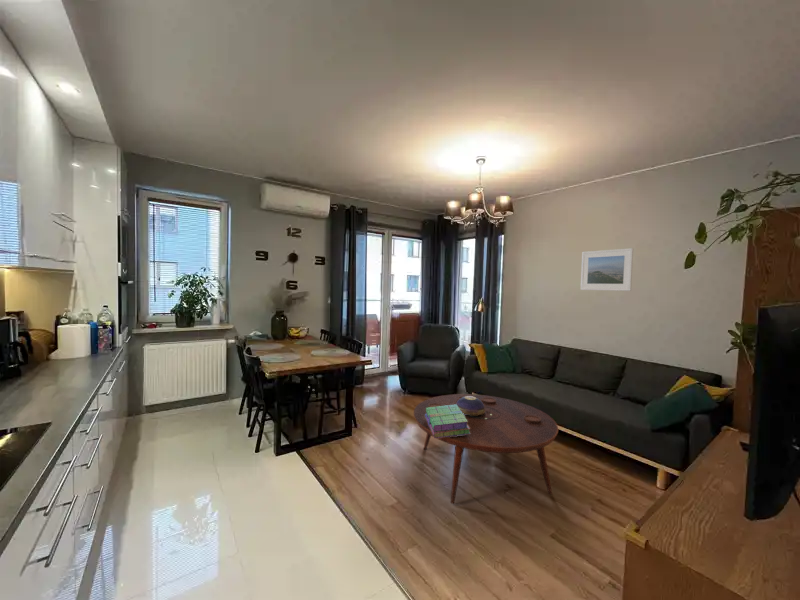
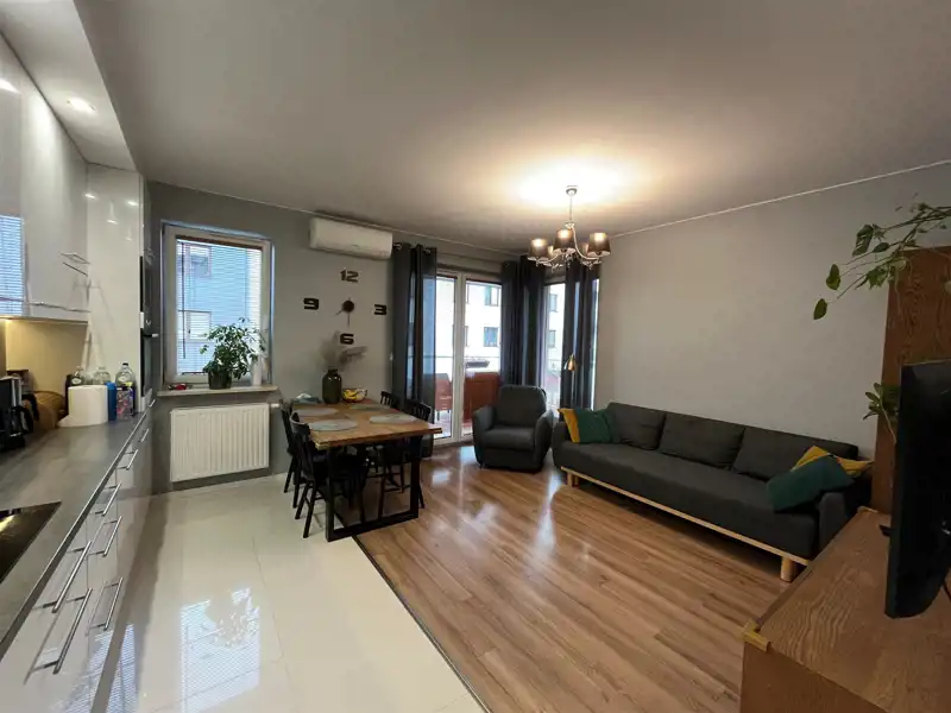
- stack of books [425,404,471,439]
- coffee table [413,393,559,505]
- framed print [580,247,634,292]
- decorative bowl [456,396,485,415]
